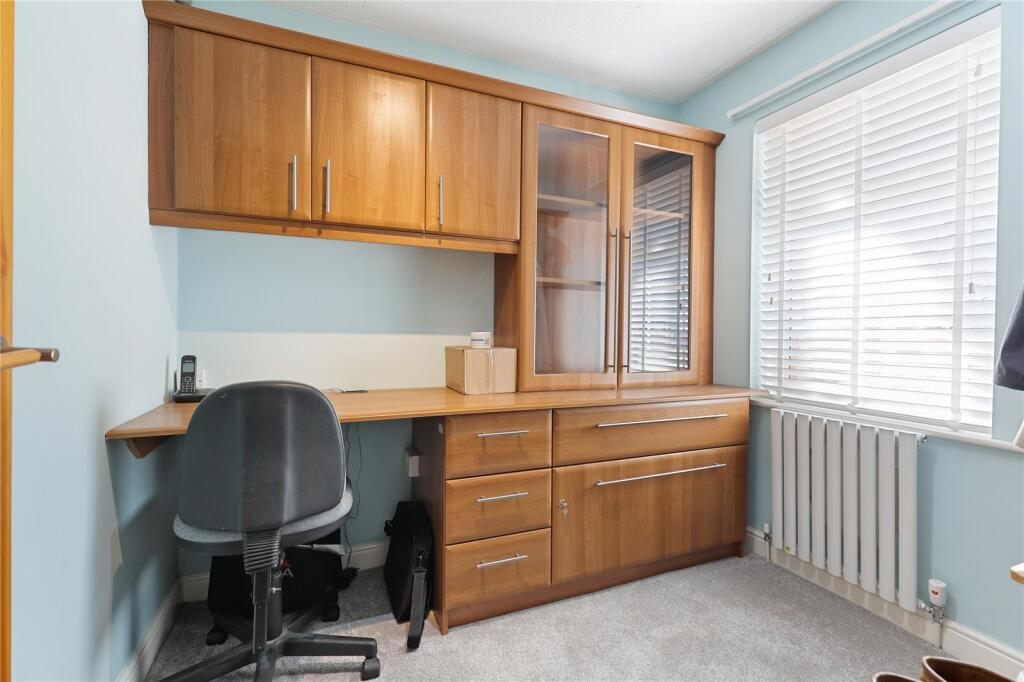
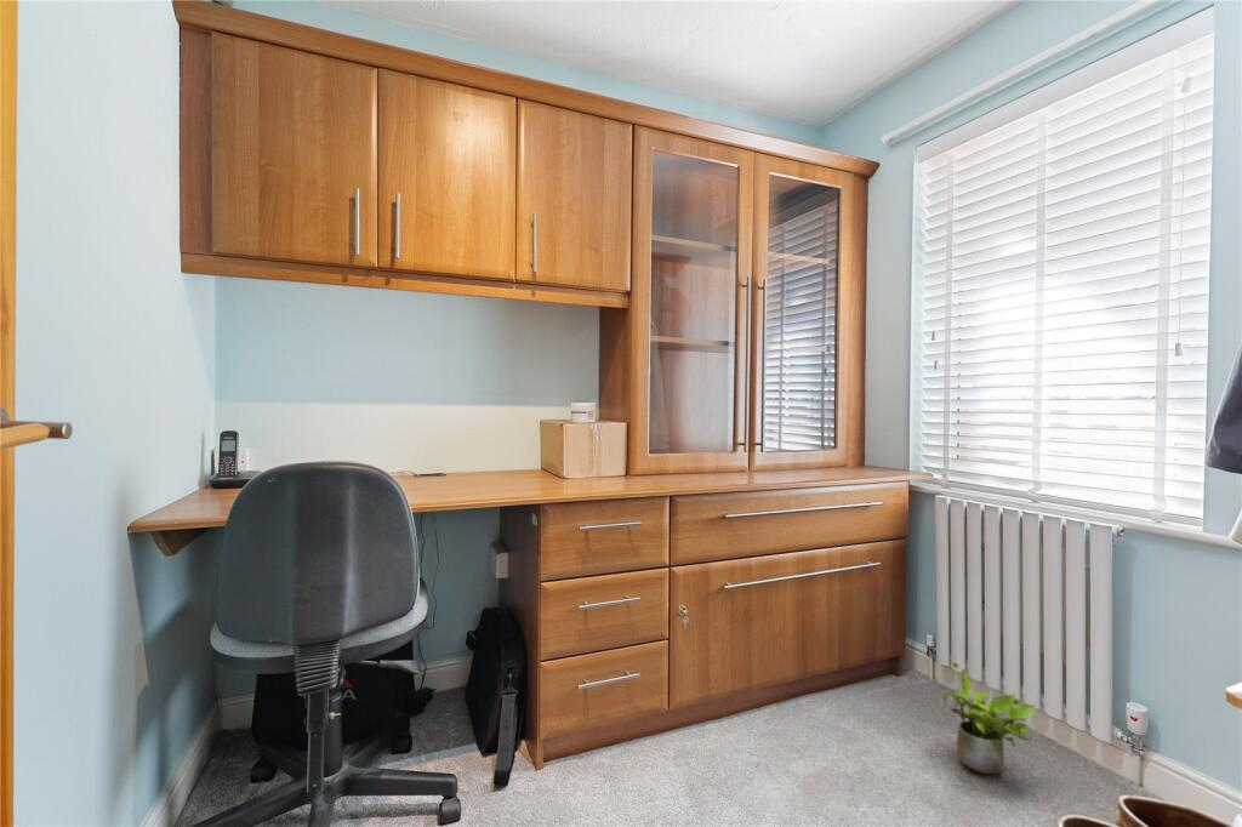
+ potted plant [940,668,1037,775]
